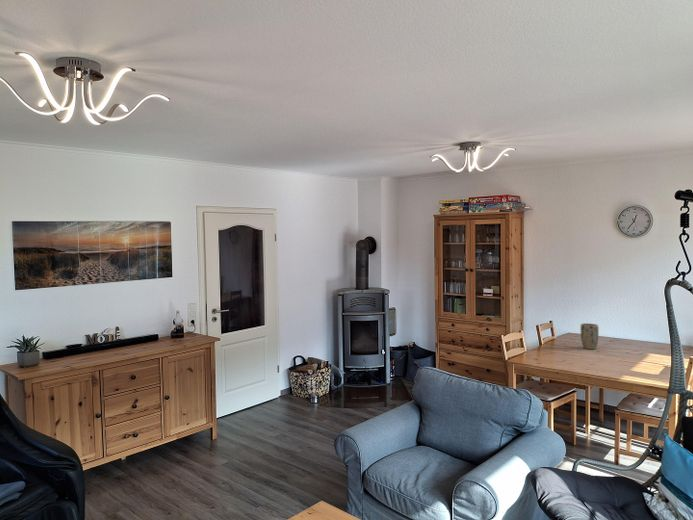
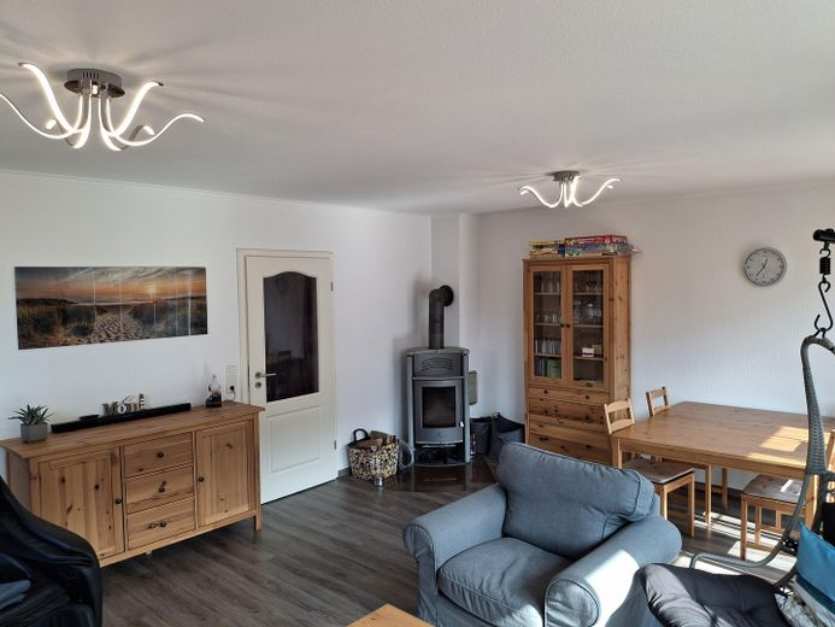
- plant pot [580,322,600,350]
